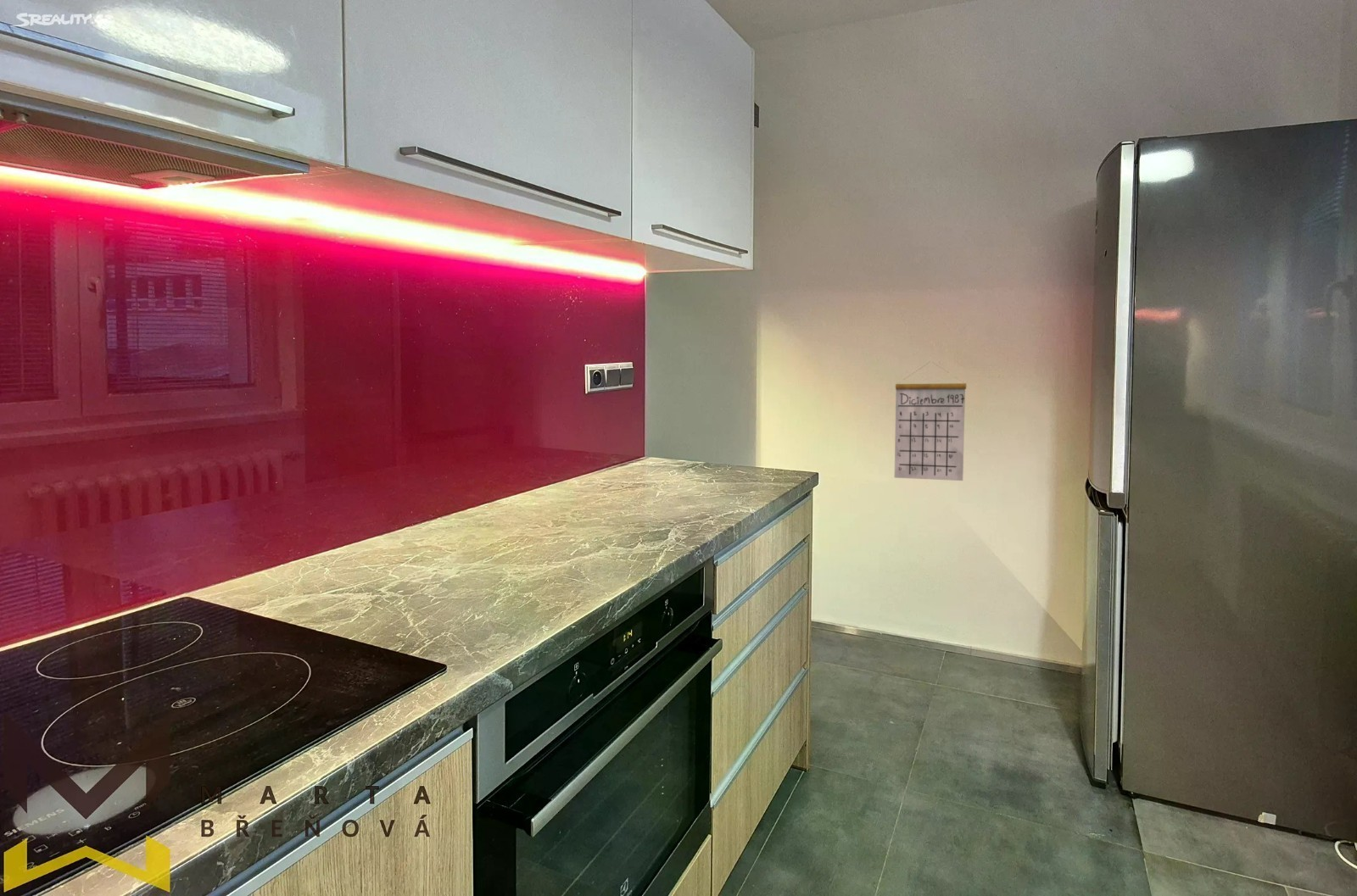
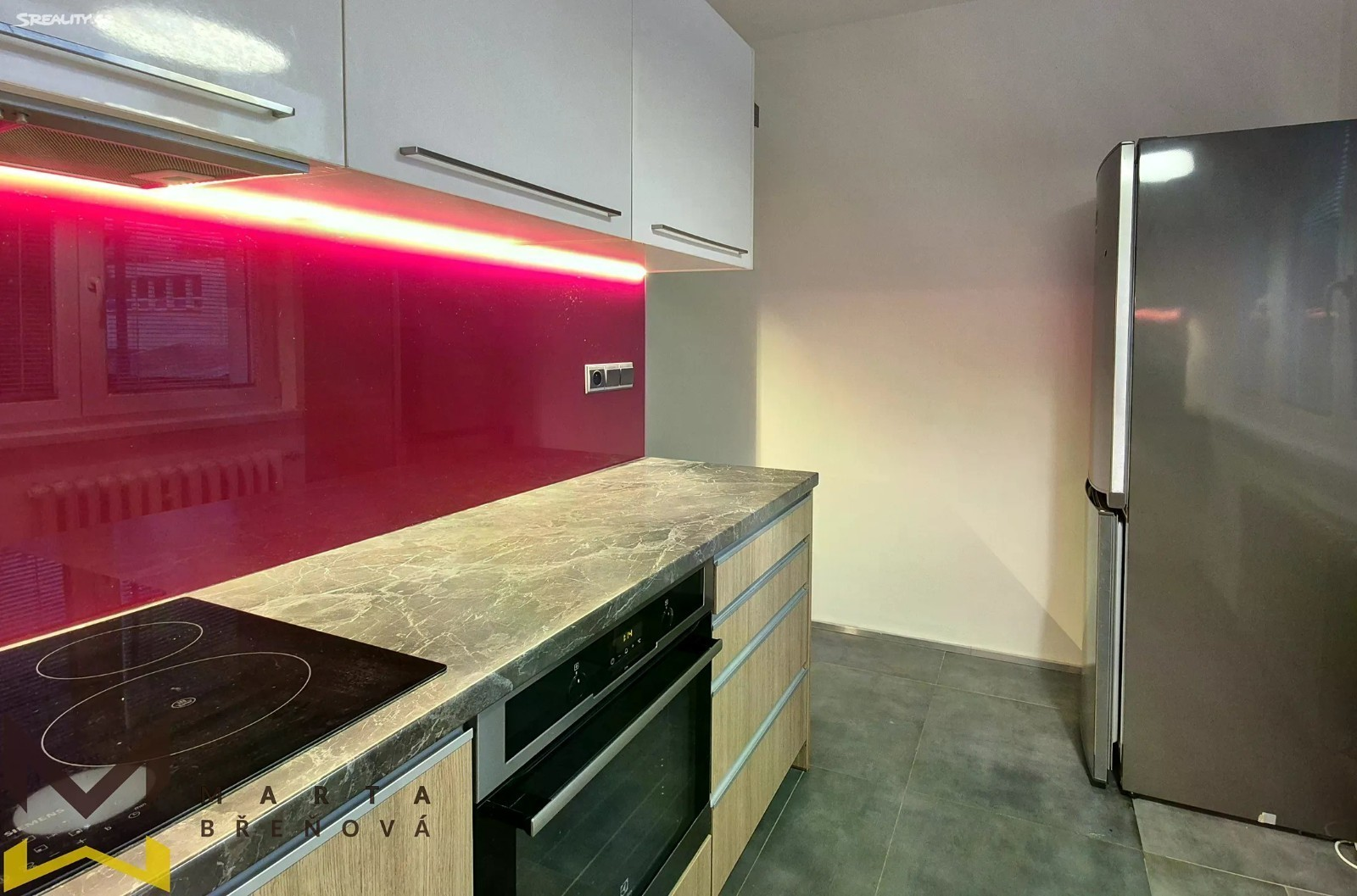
- calendar [894,362,967,481]
